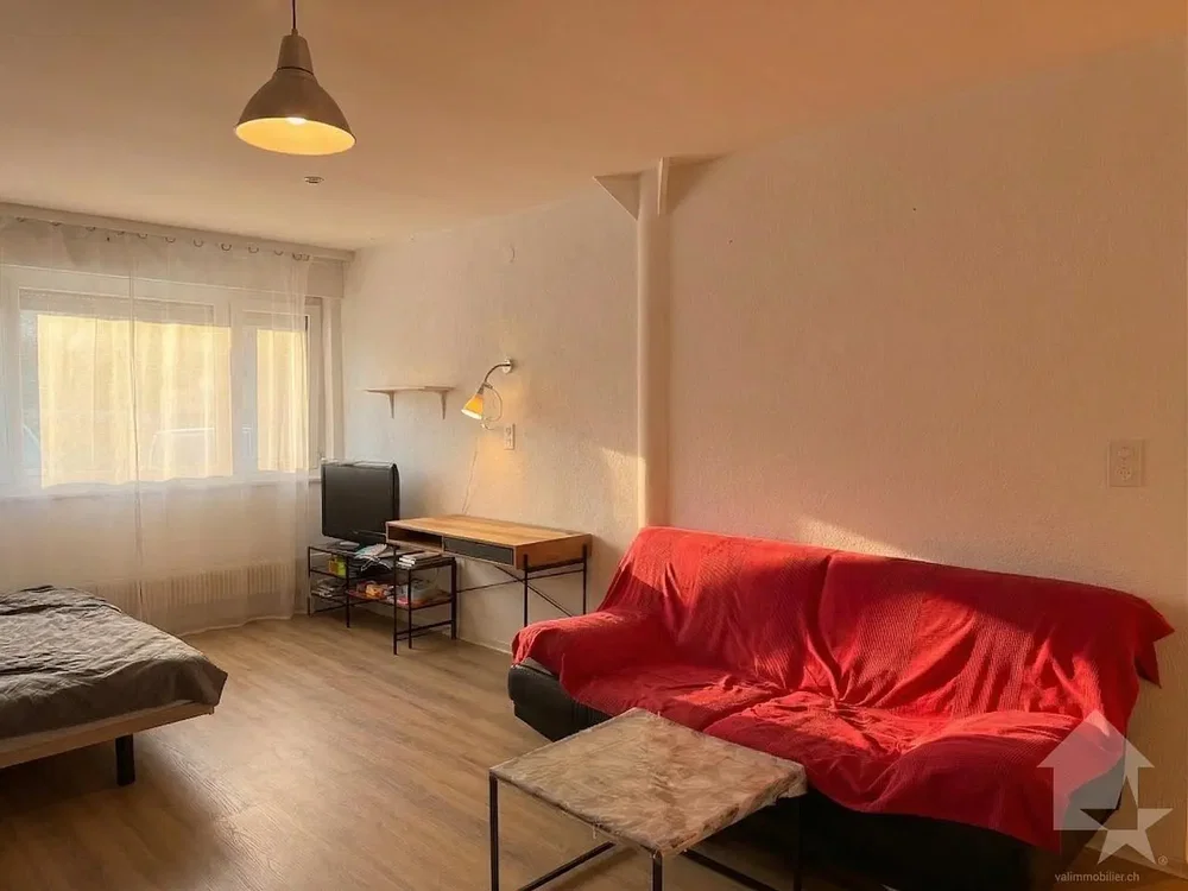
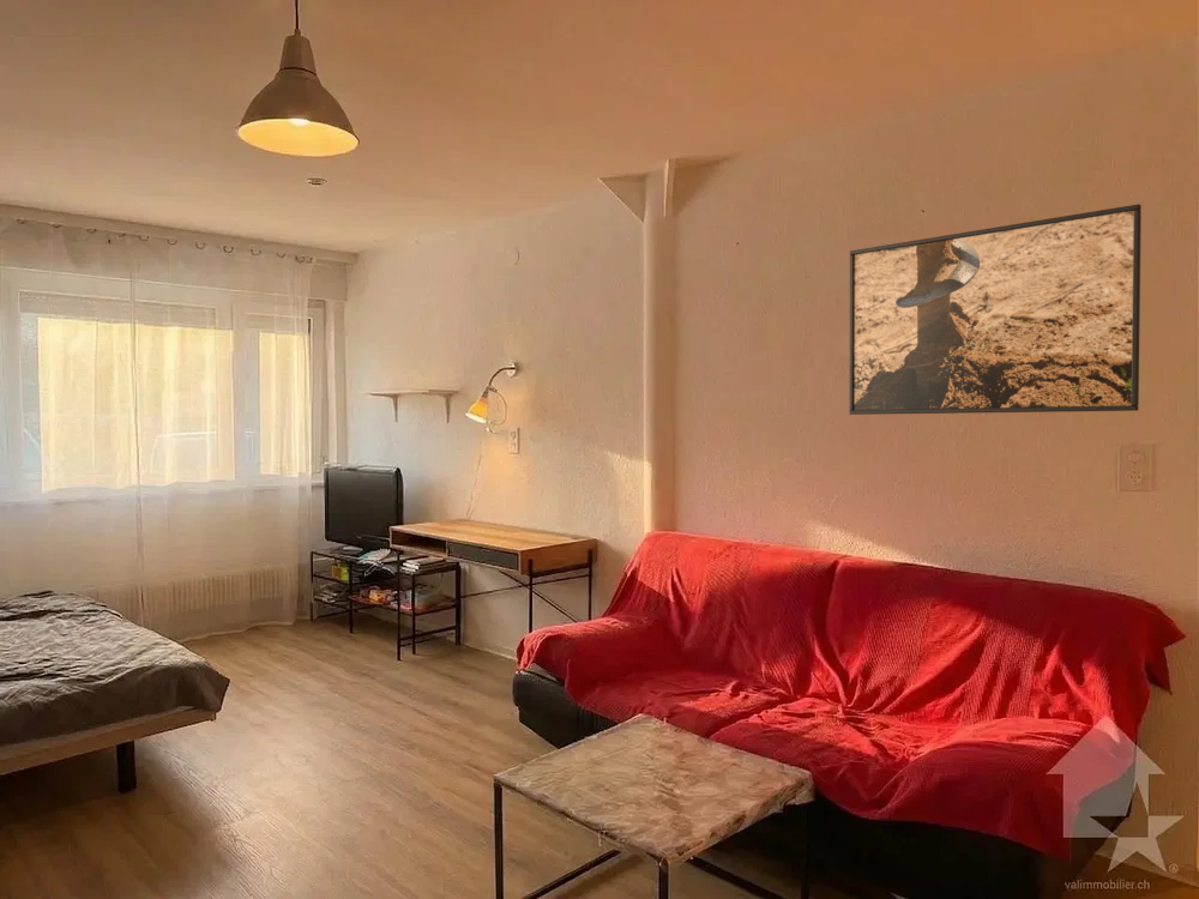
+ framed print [848,203,1143,416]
